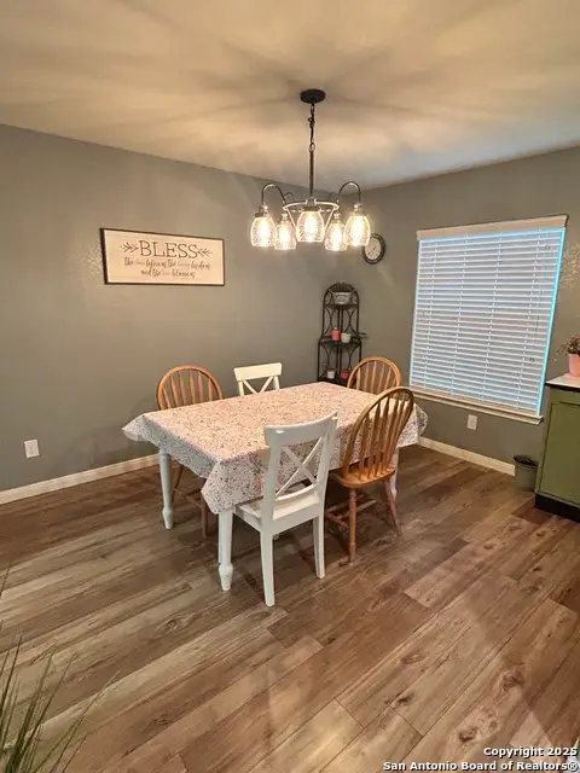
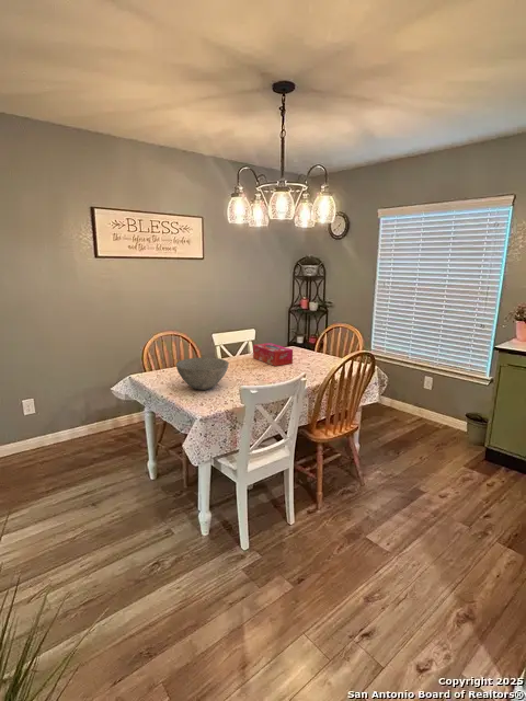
+ bowl [175,356,230,391]
+ tissue box [252,342,294,367]
